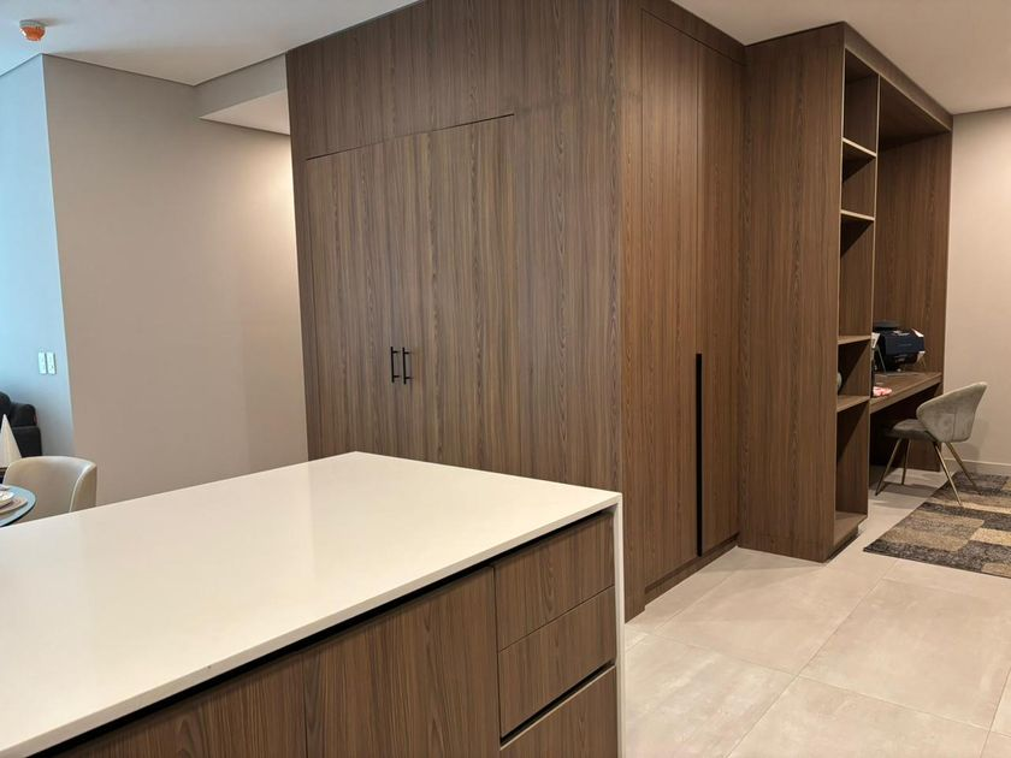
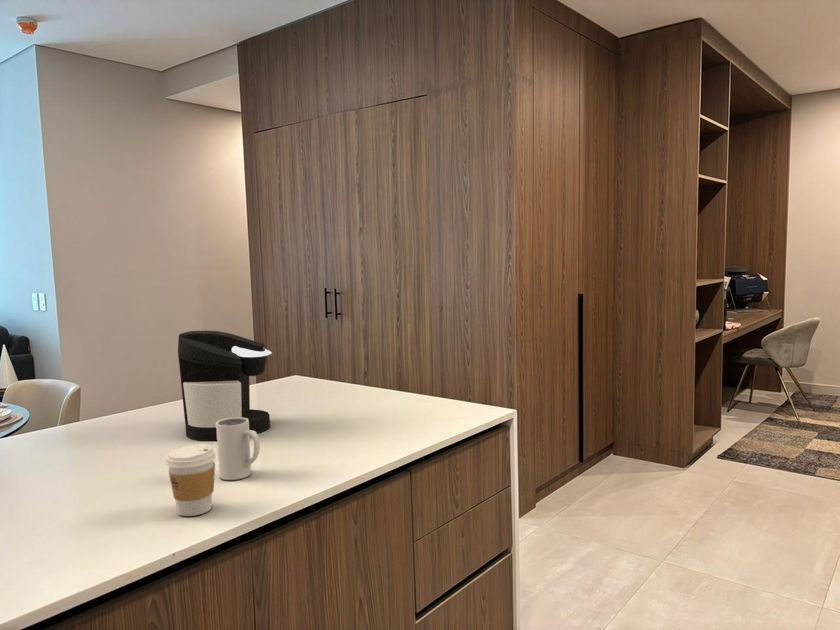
+ mug [216,418,261,481]
+ coffee cup [165,443,216,517]
+ coffee maker [177,330,272,441]
